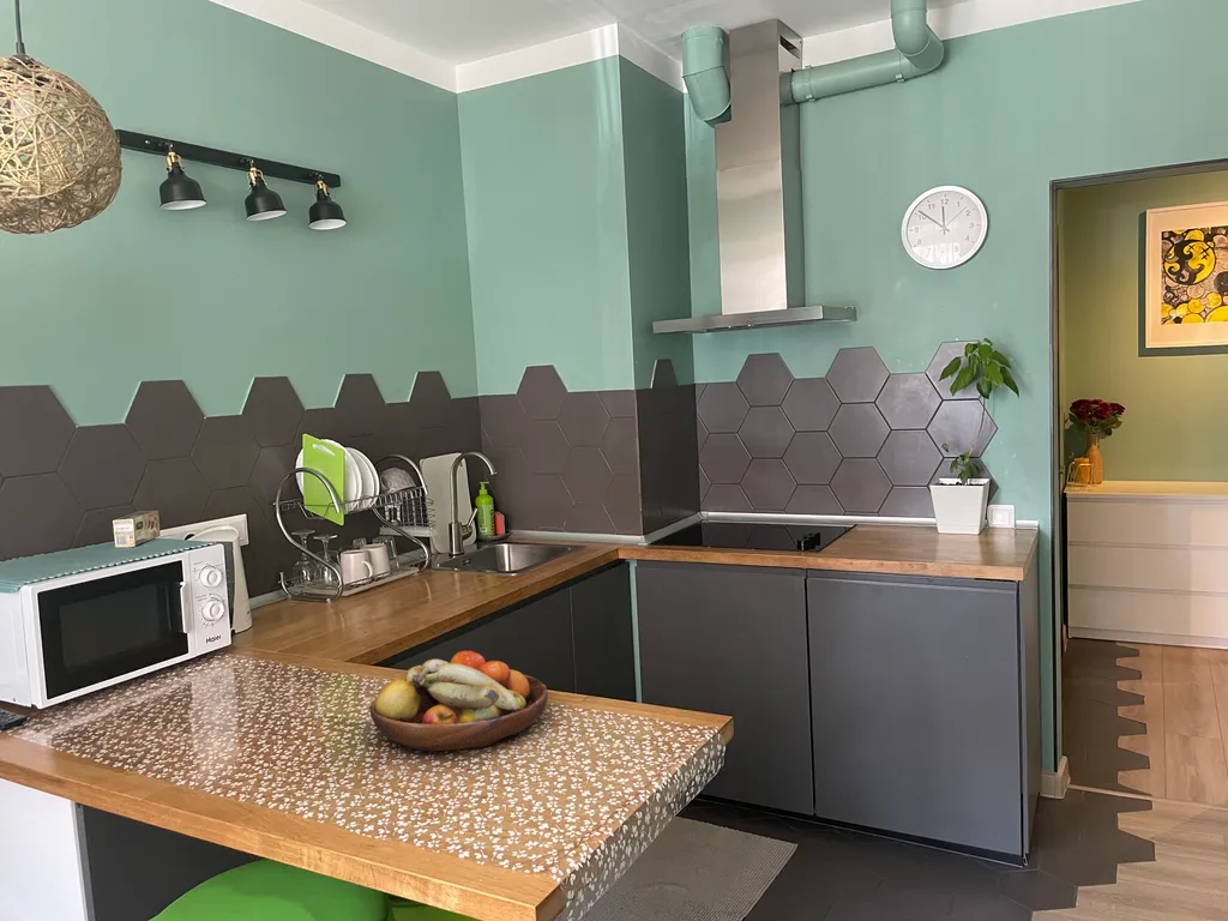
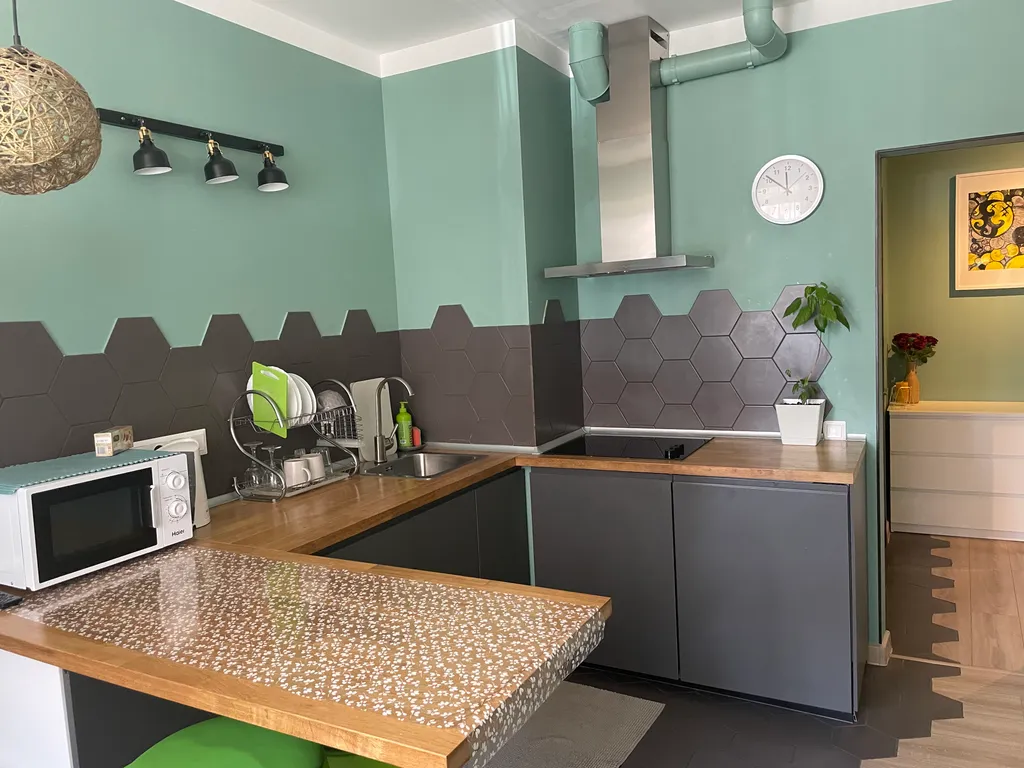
- fruit bowl [368,650,549,753]
